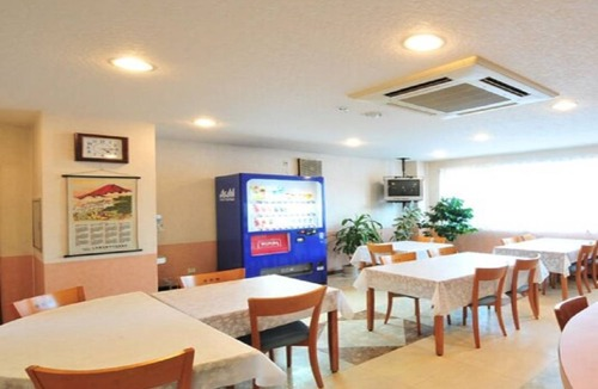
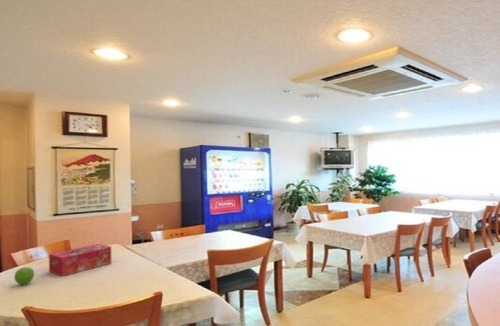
+ fruit [13,266,35,286]
+ tissue box [48,243,112,277]
